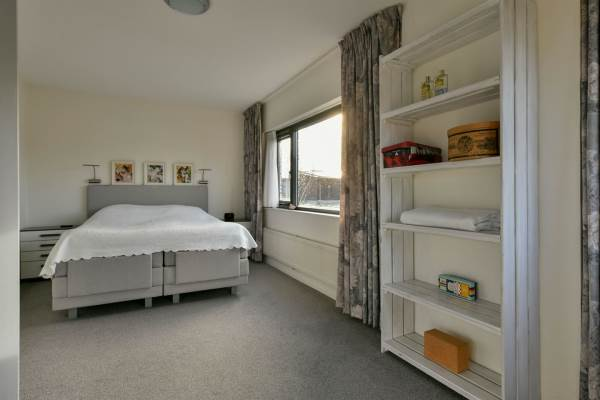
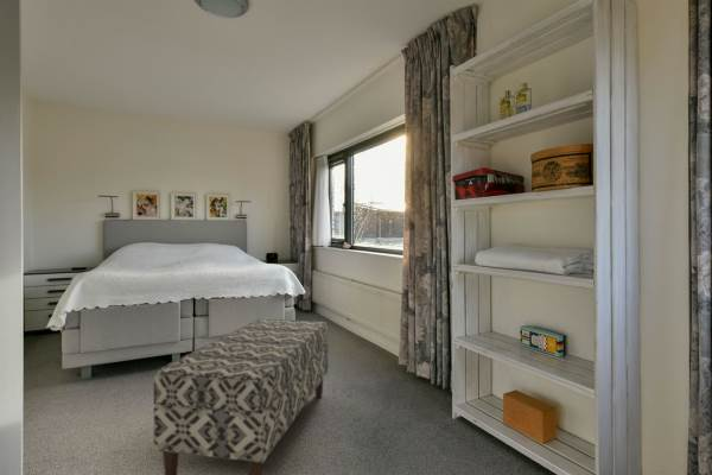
+ bench [152,318,330,475]
